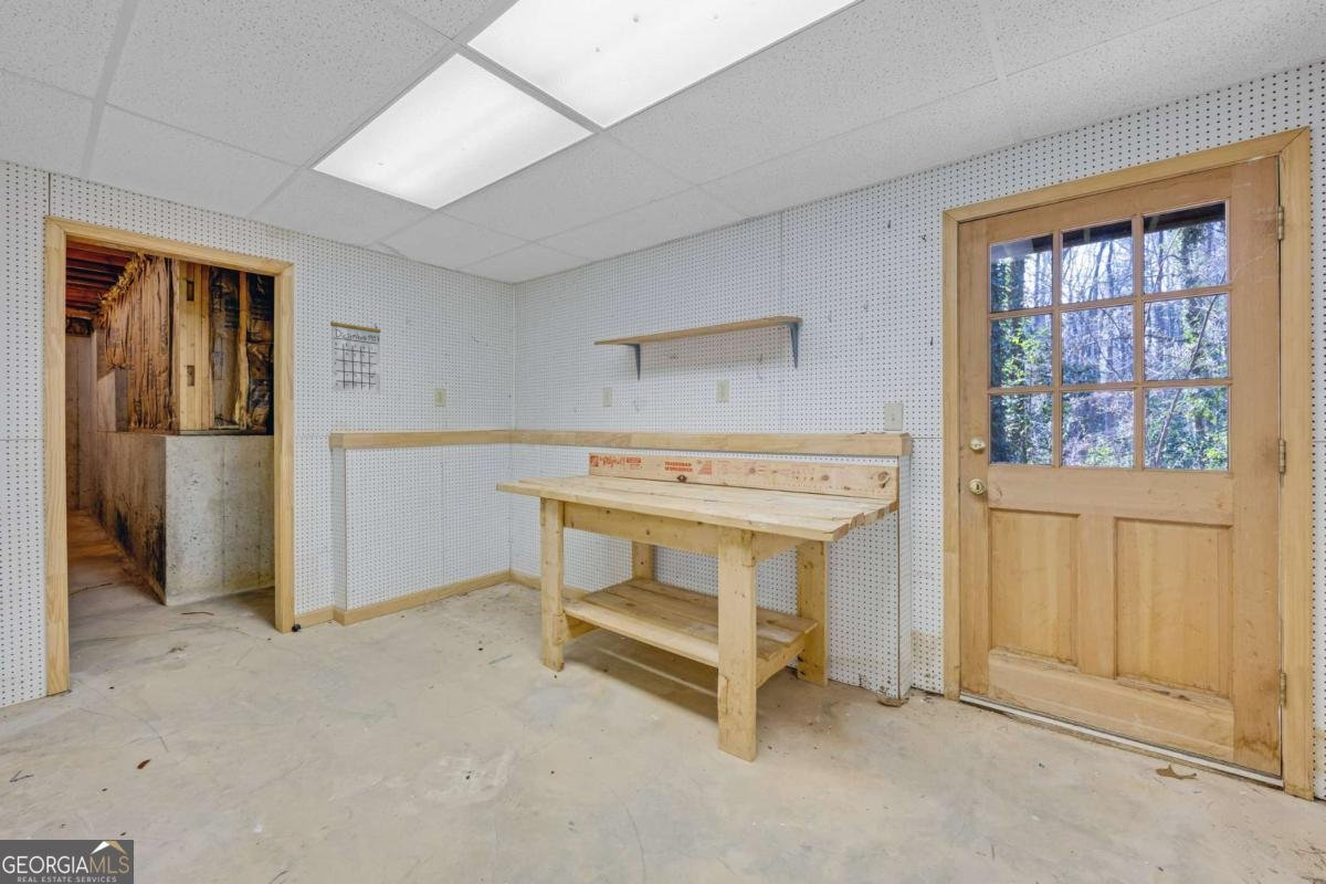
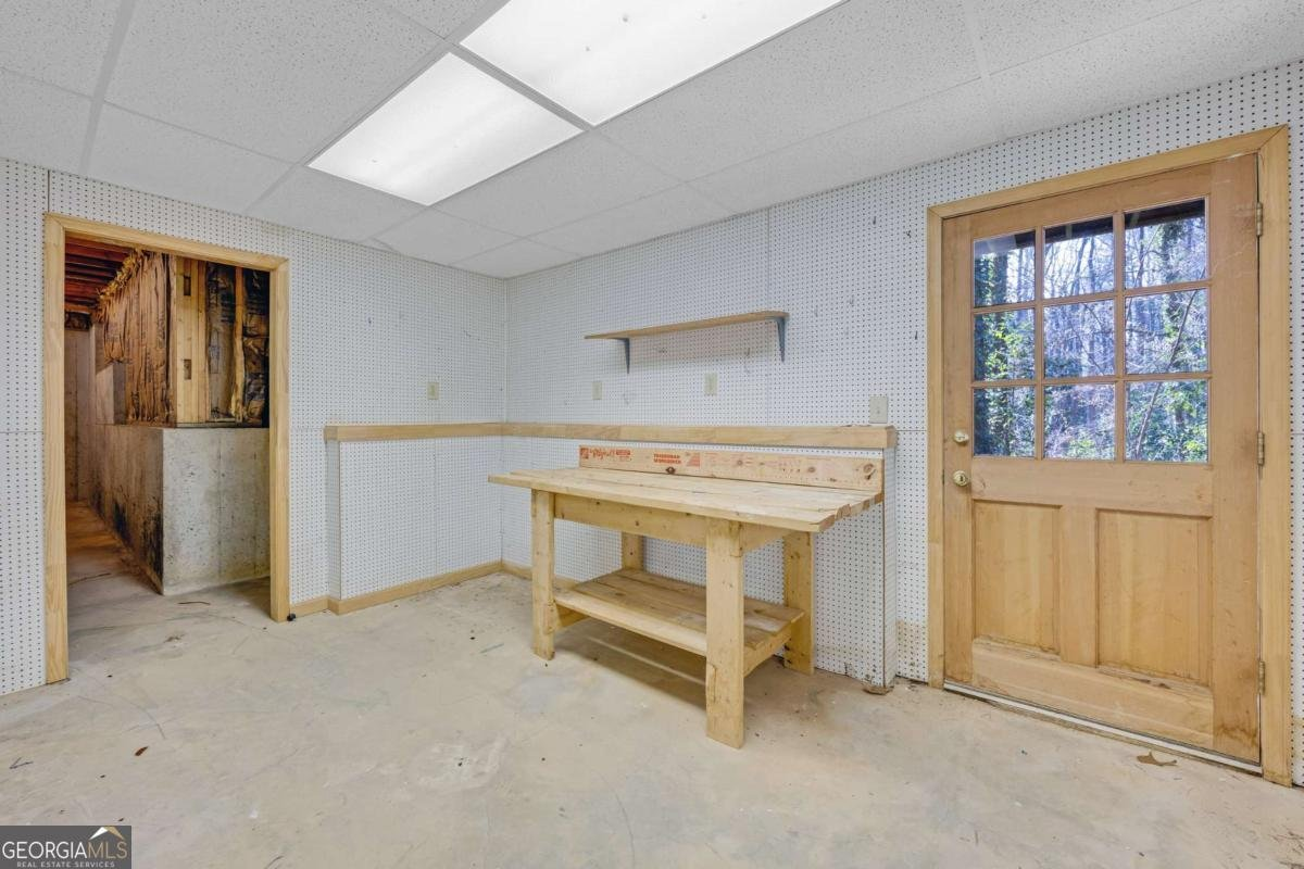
- calendar [329,309,382,394]
